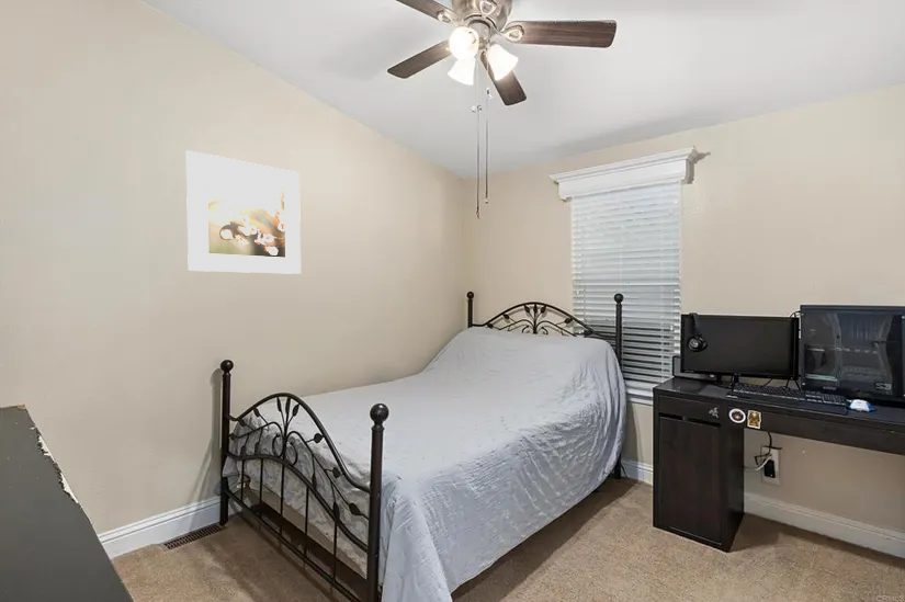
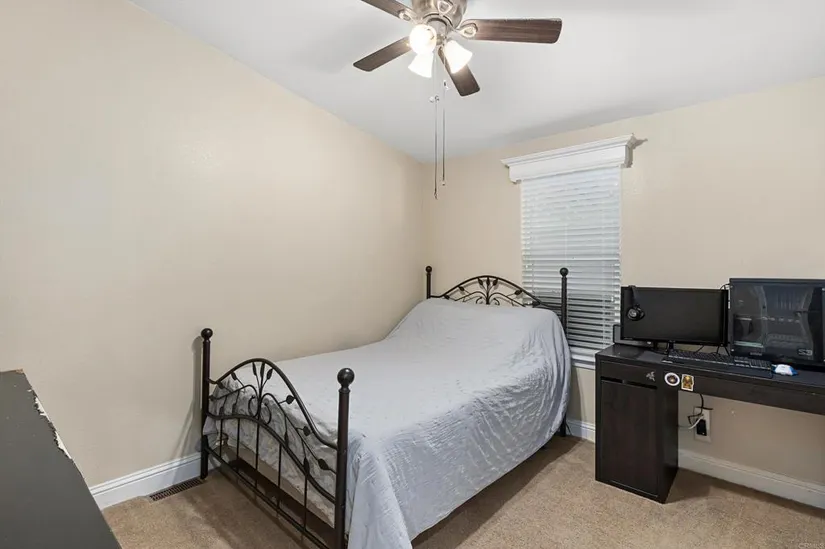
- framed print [185,149,302,275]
